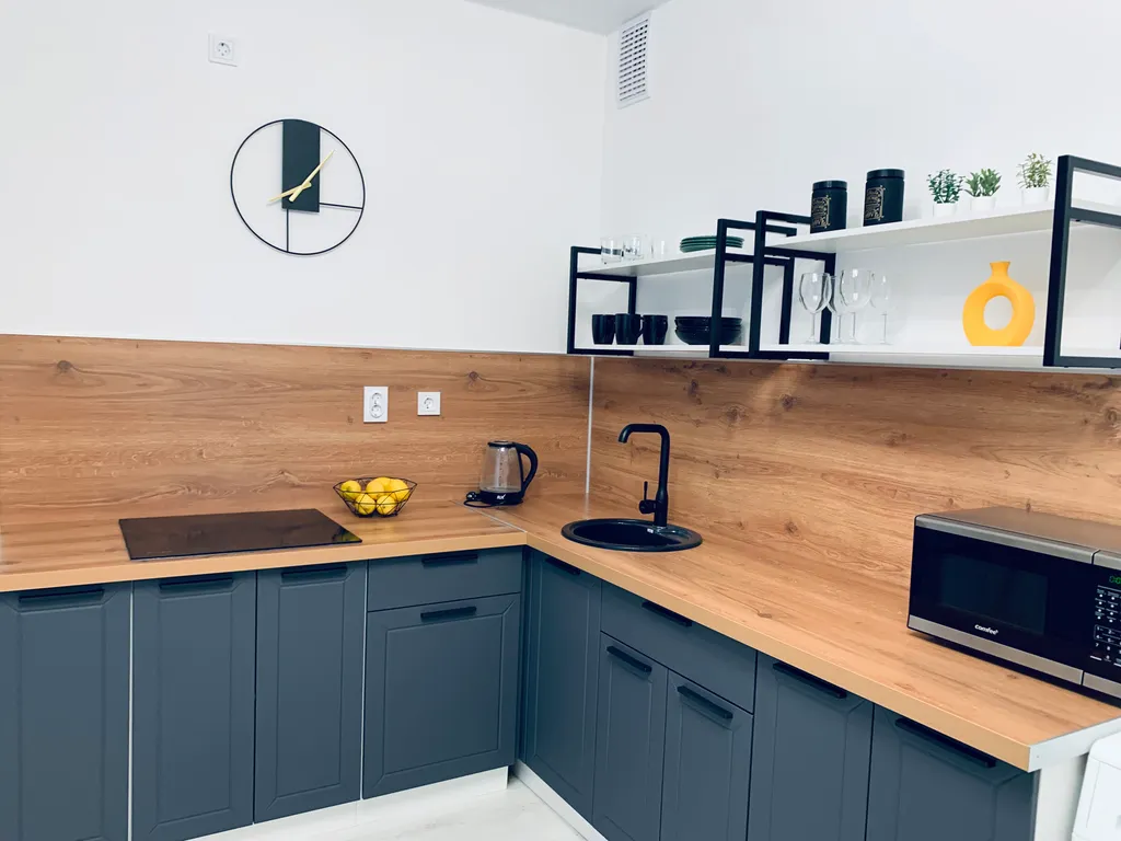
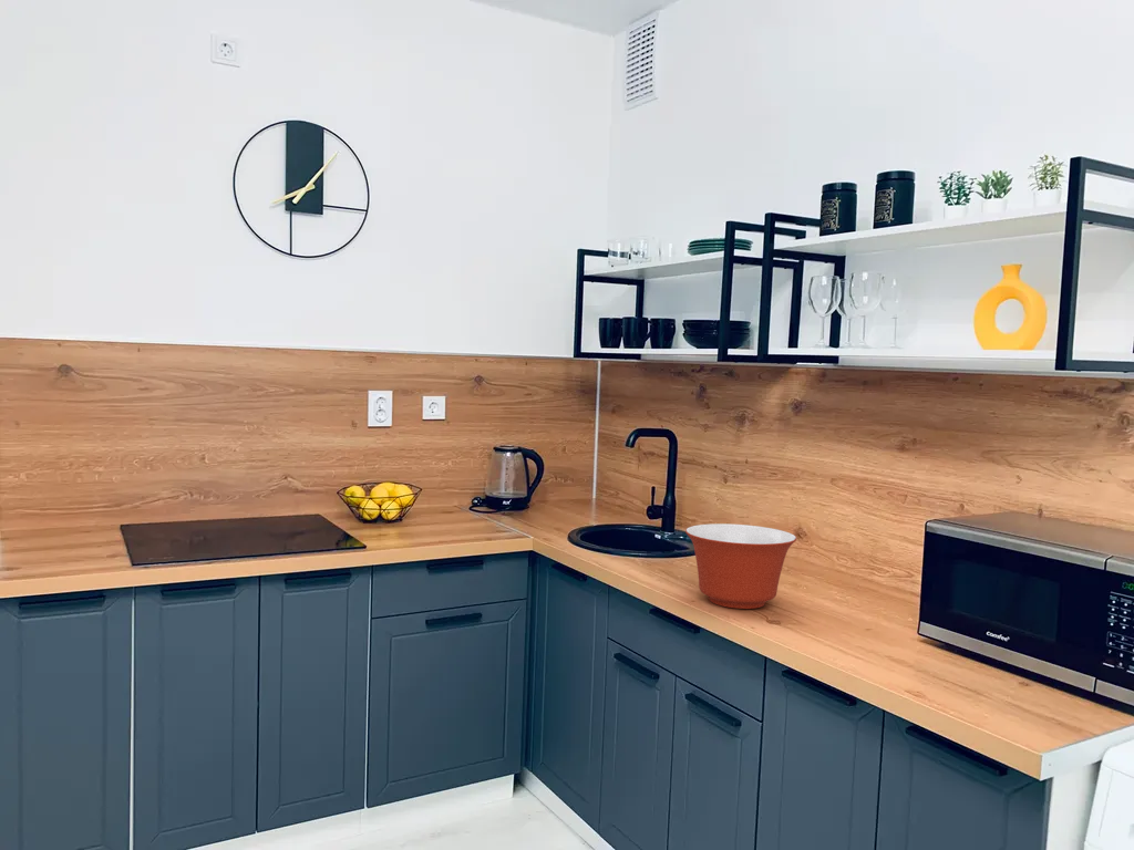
+ mixing bowl [684,522,797,610]
